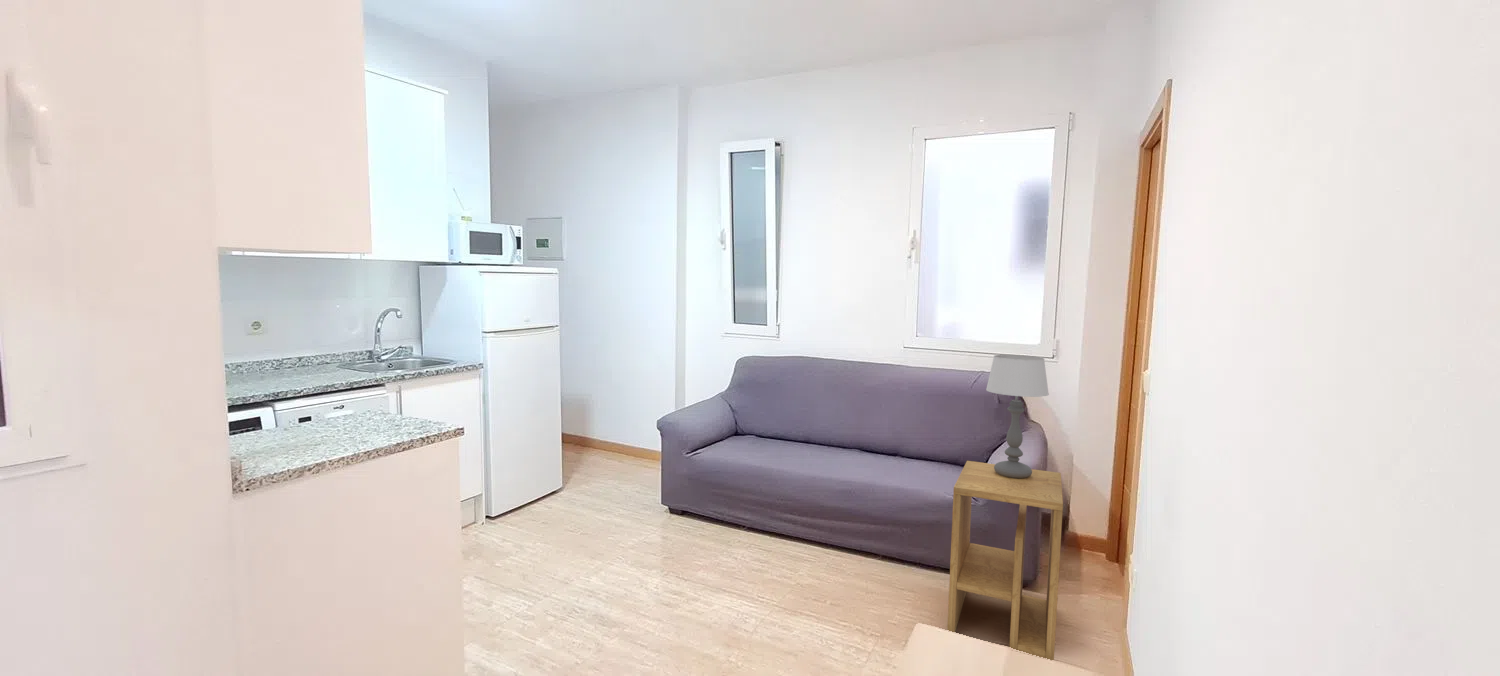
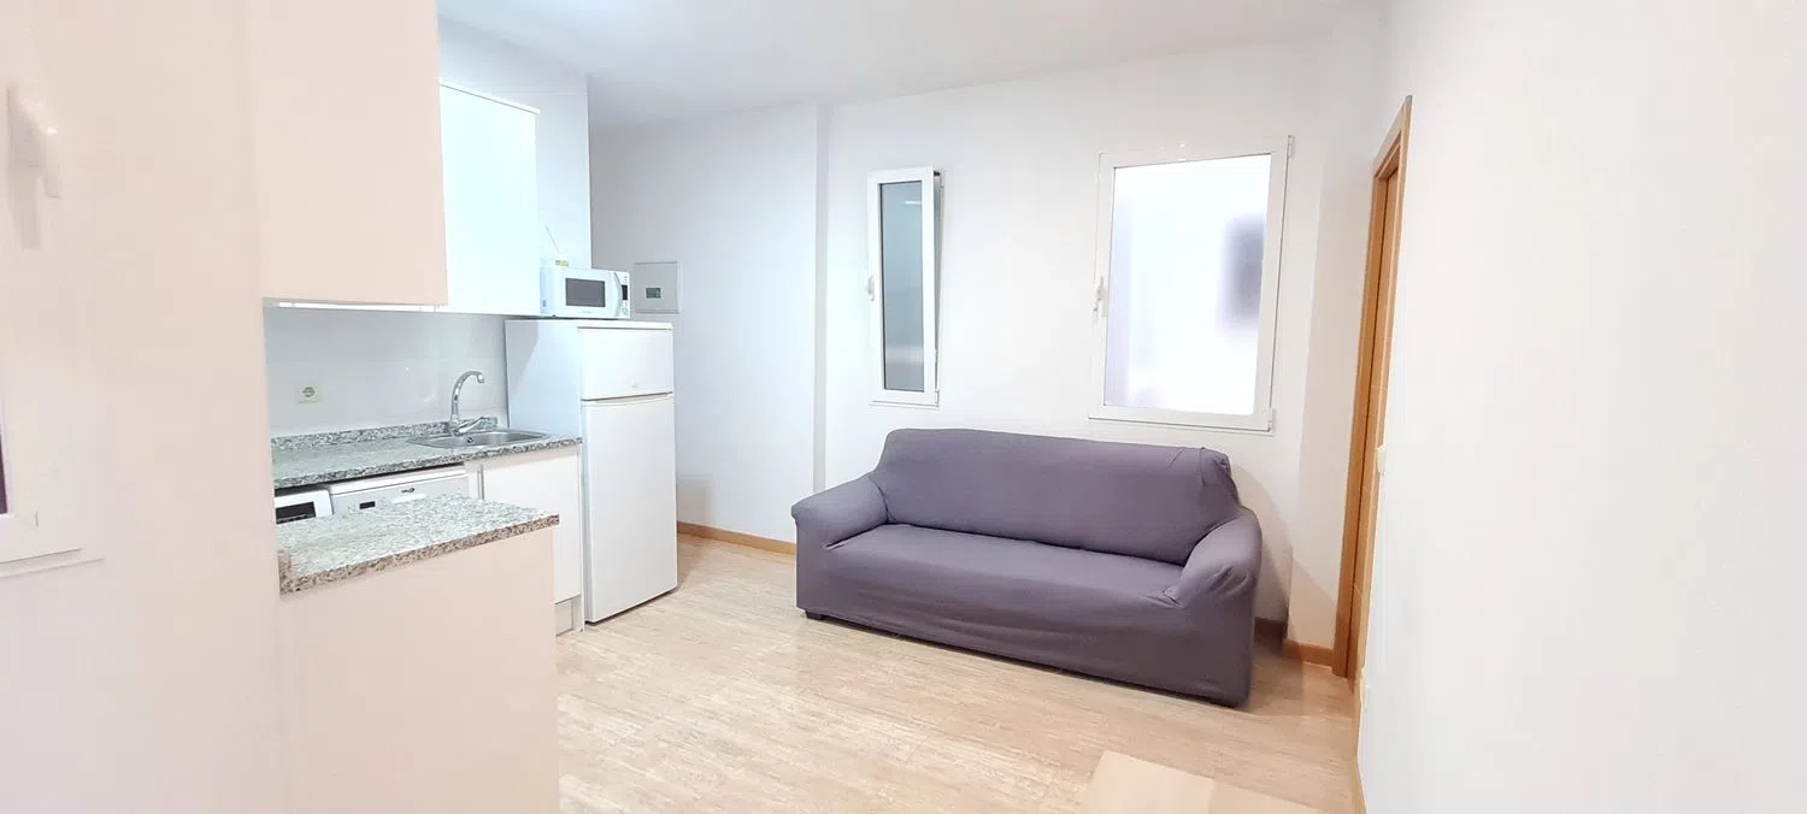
- table lamp [985,354,1050,478]
- side table [946,460,1064,661]
